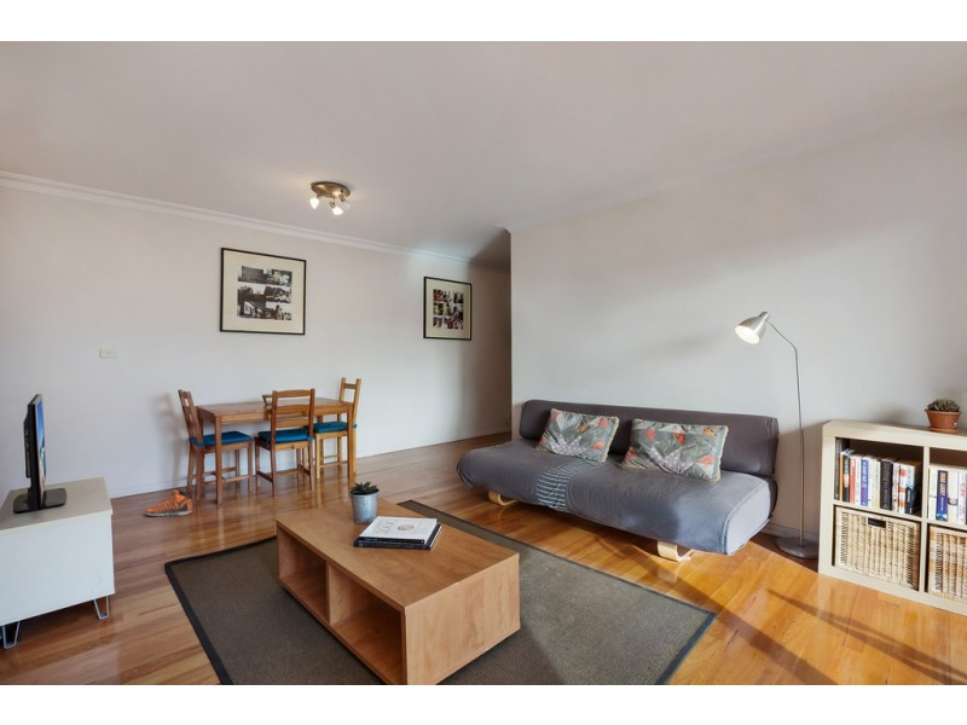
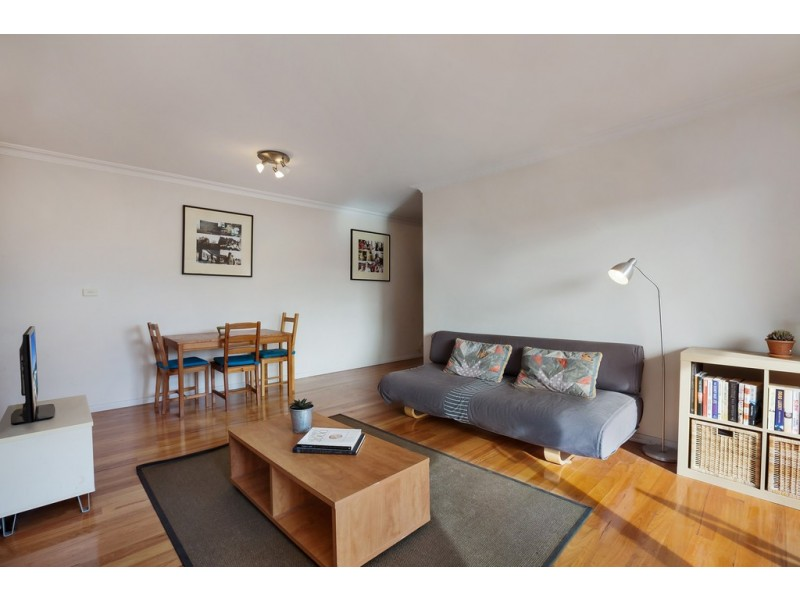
- sneaker [144,488,193,517]
